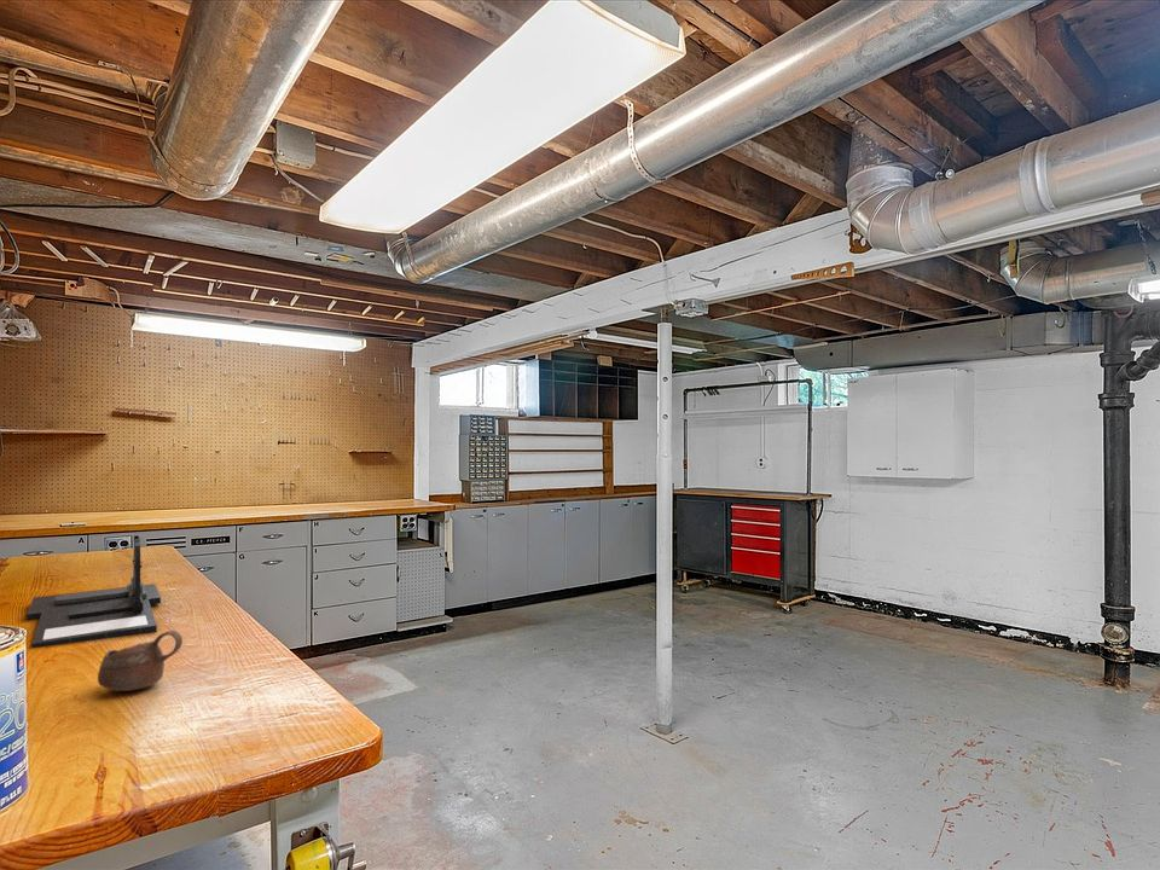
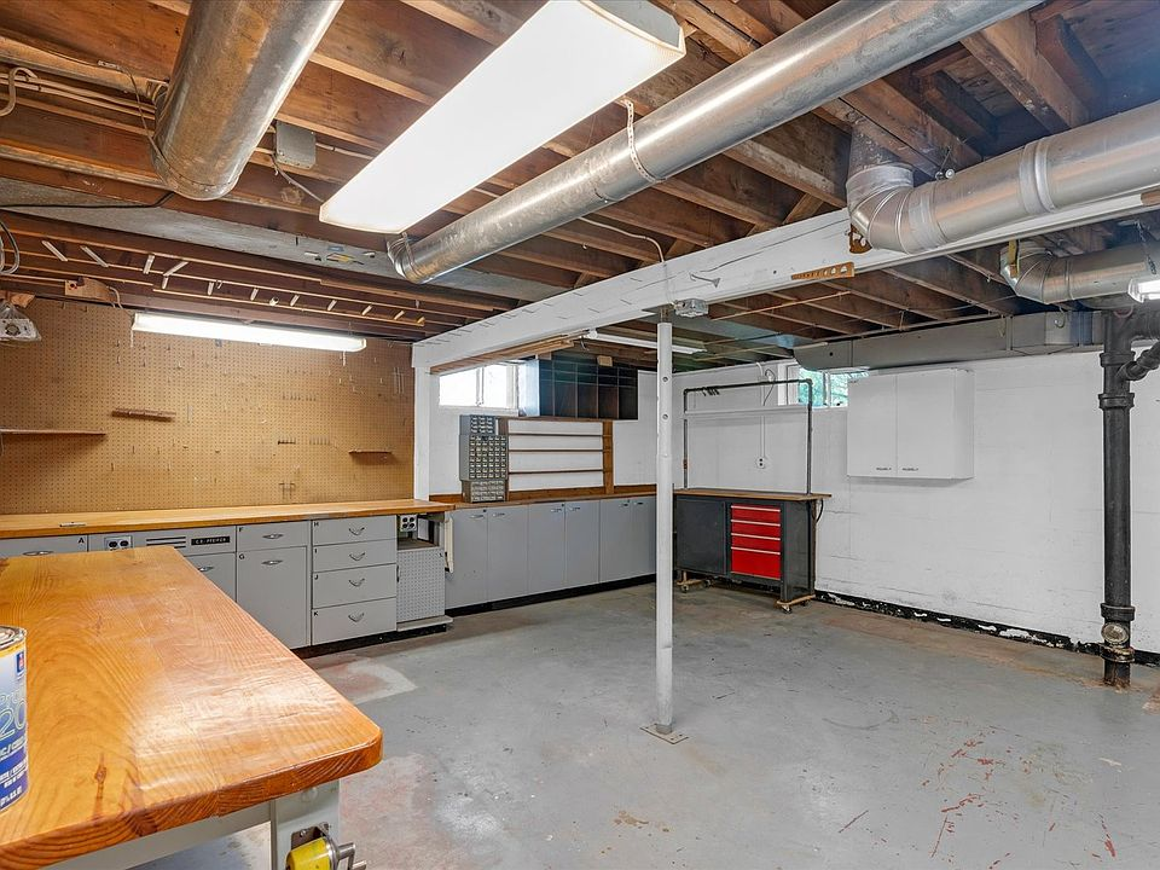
- desk organizer [25,535,162,649]
- cup [97,630,184,692]
